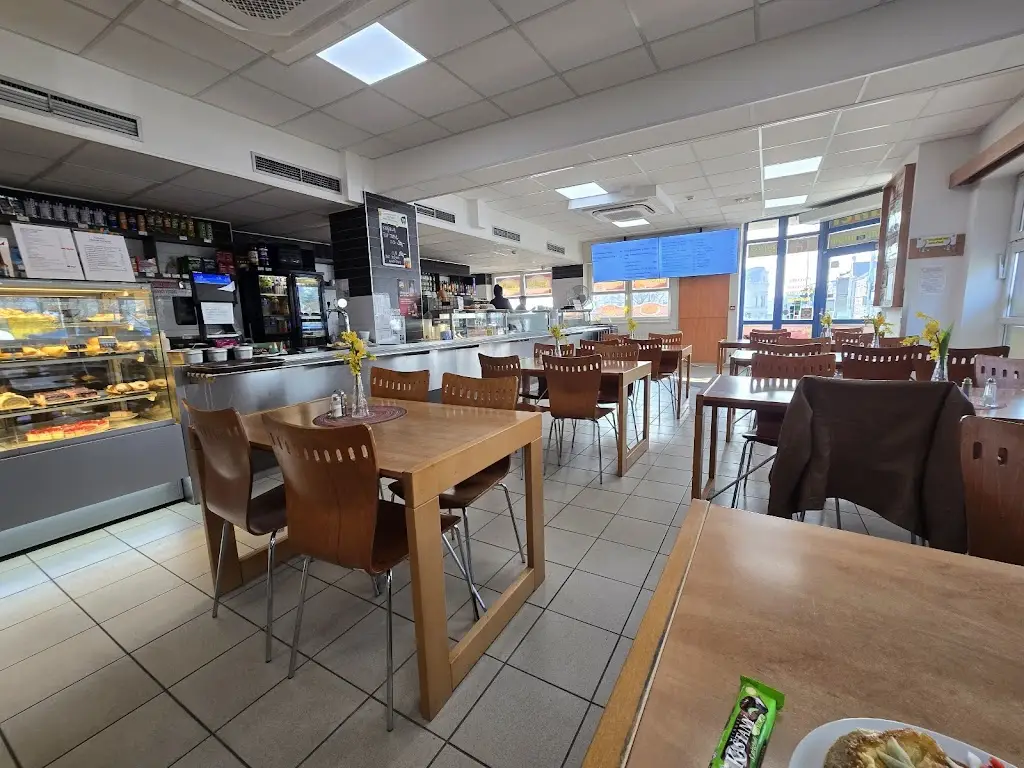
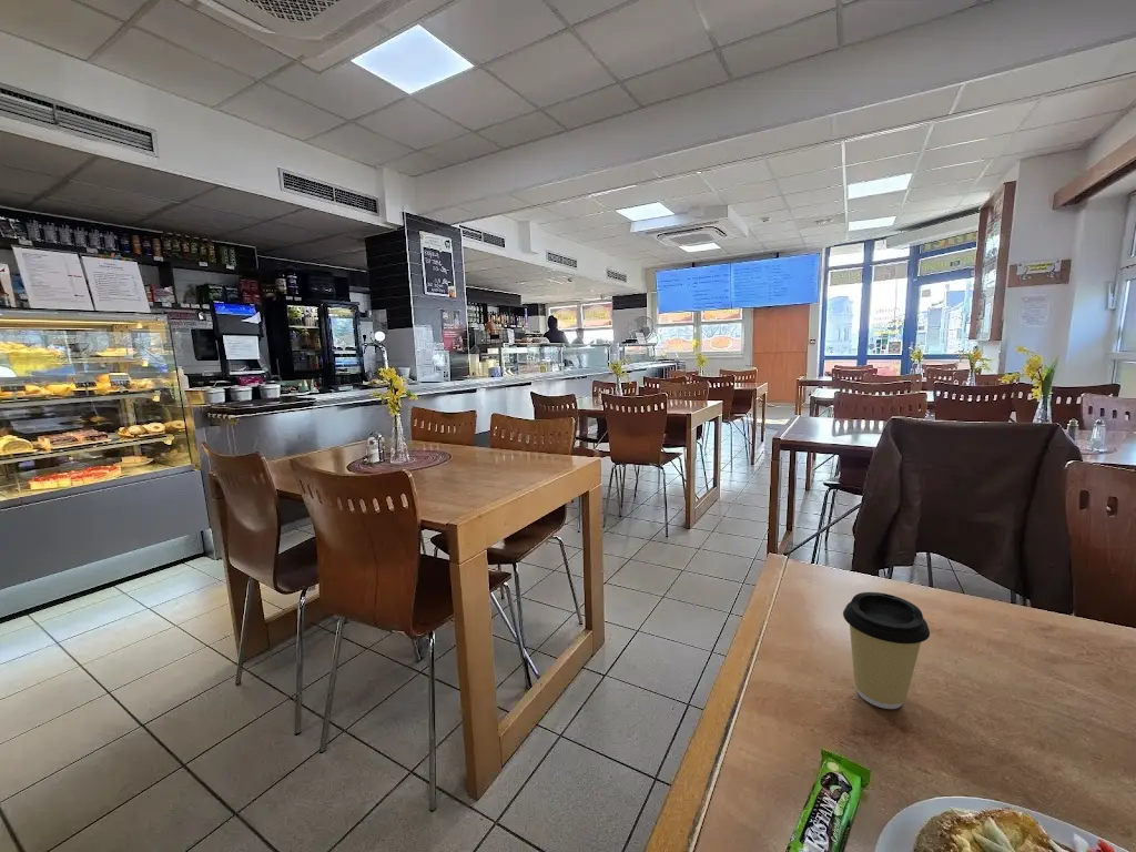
+ coffee cup [842,591,931,710]
